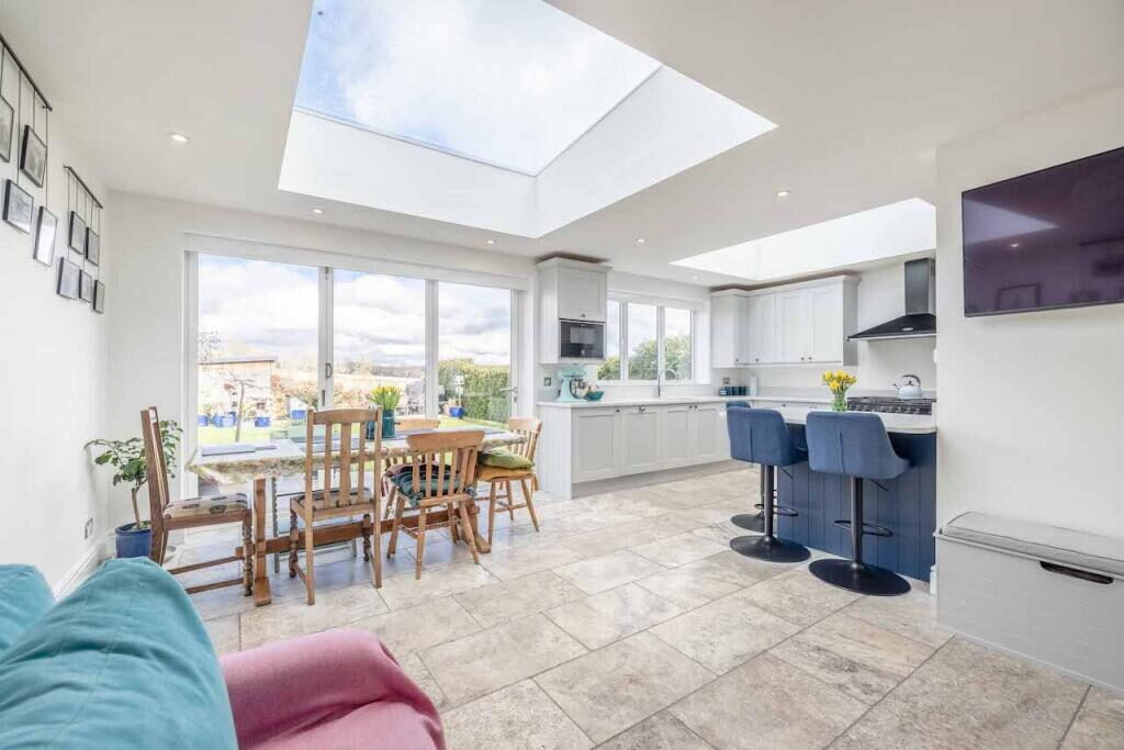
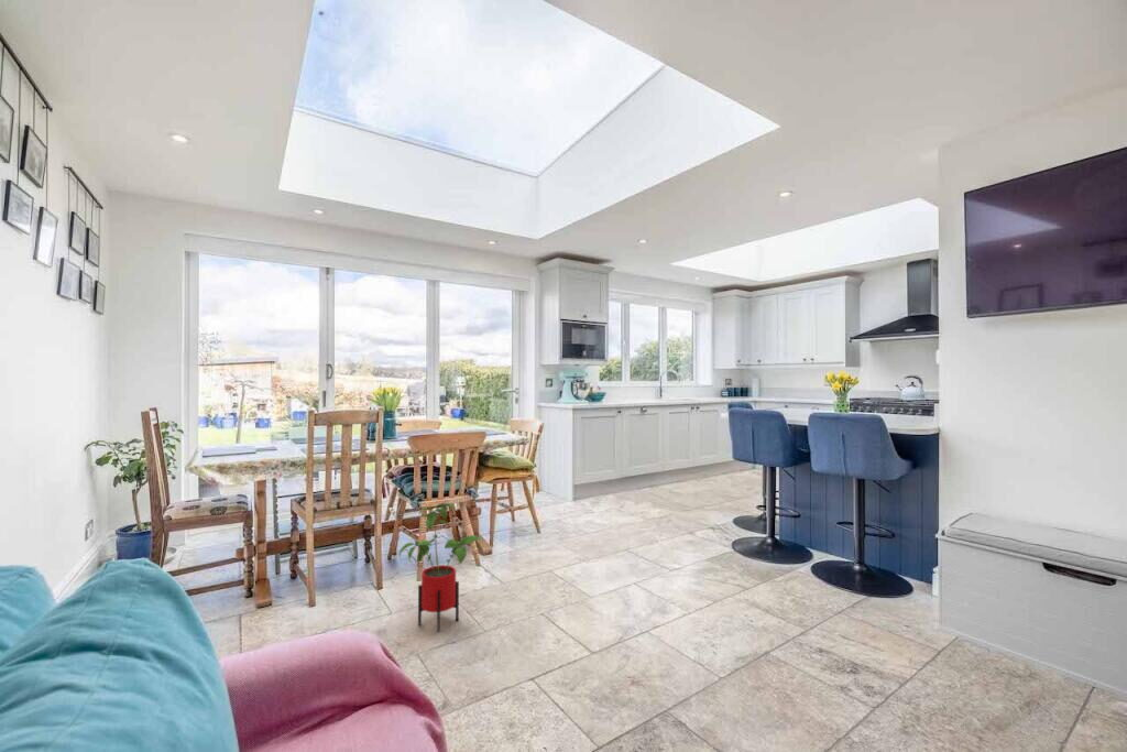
+ house plant [398,502,481,633]
